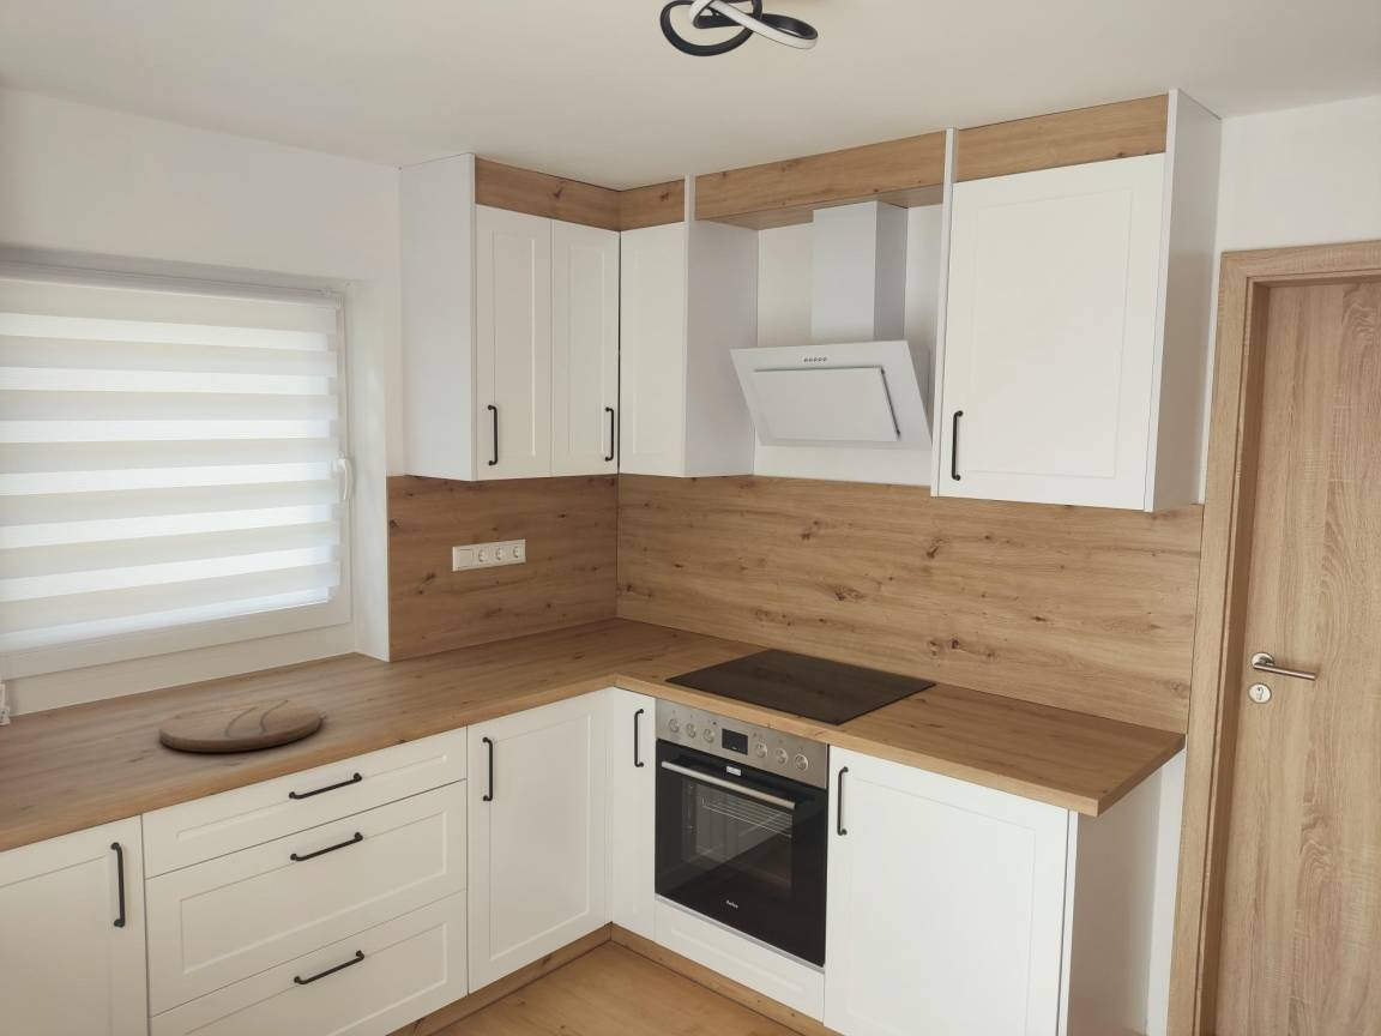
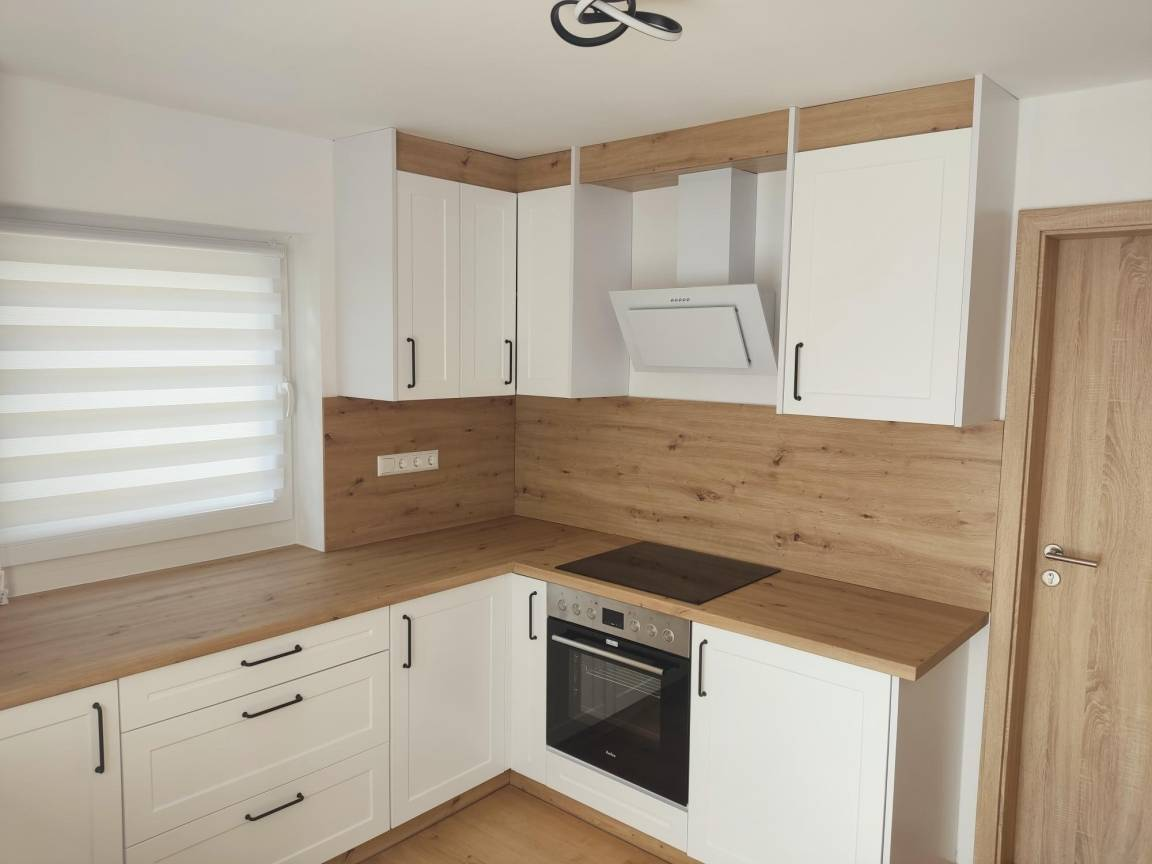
- cutting board [158,698,321,753]
